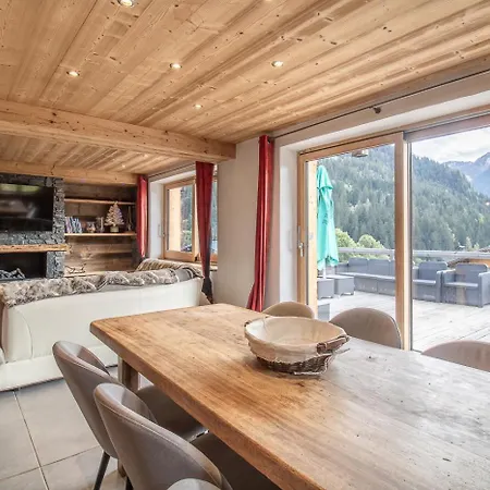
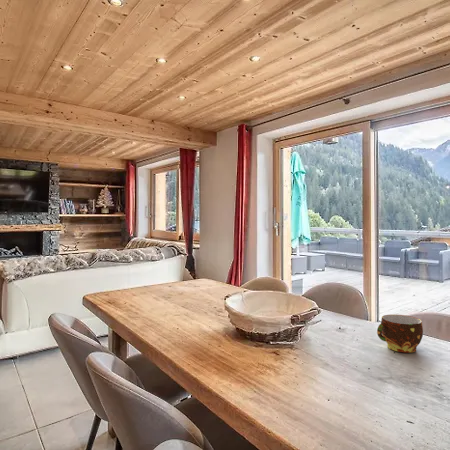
+ cup [376,313,424,354]
